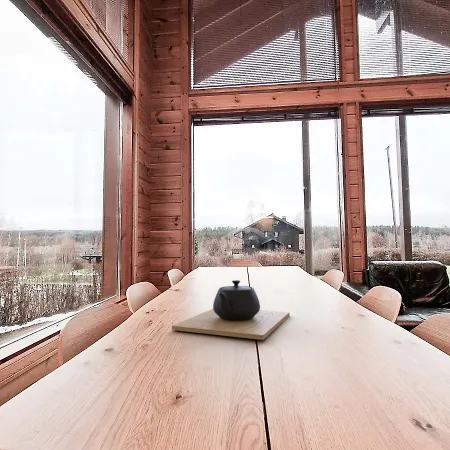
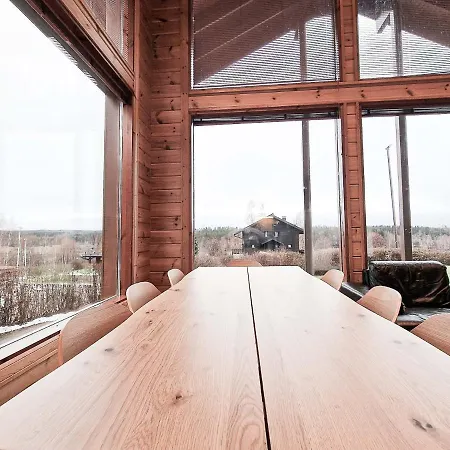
- teapot [171,279,291,341]
